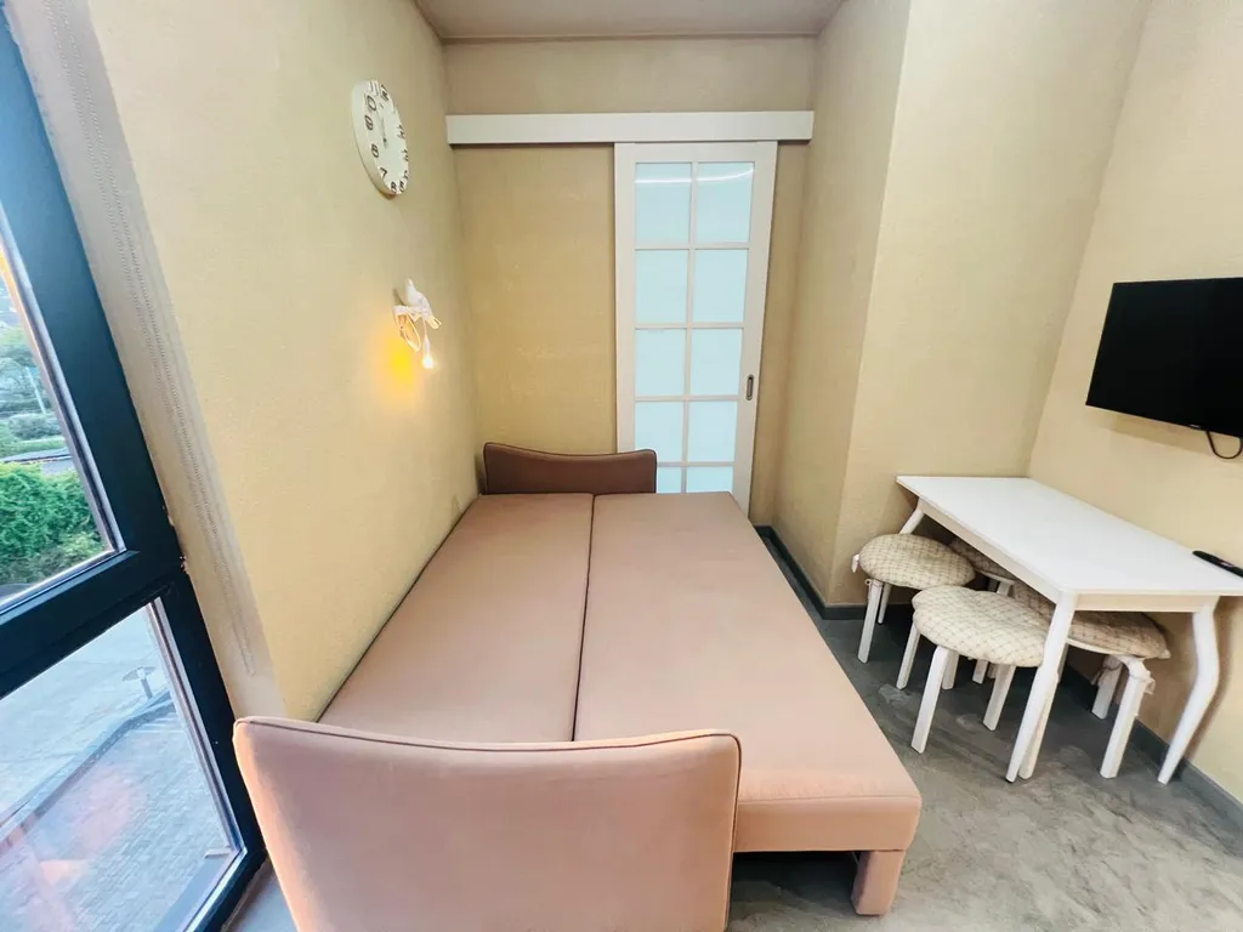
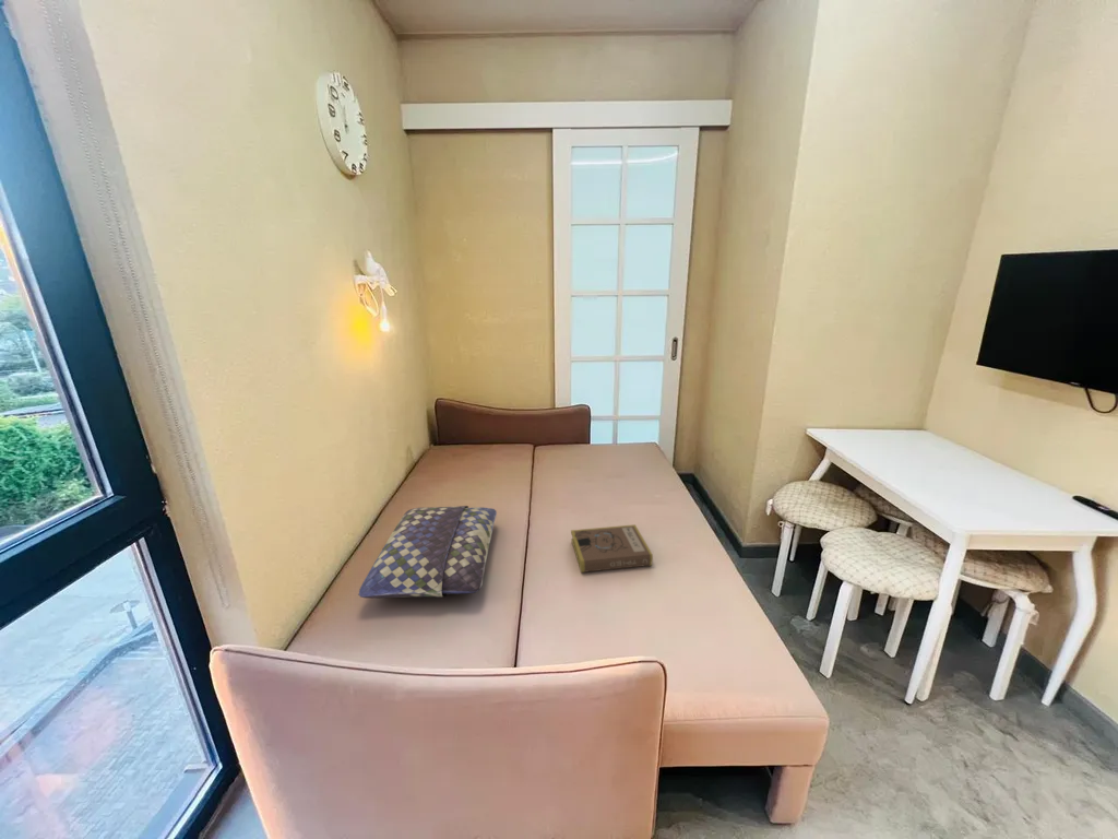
+ book [570,523,654,574]
+ cushion [357,505,498,600]
